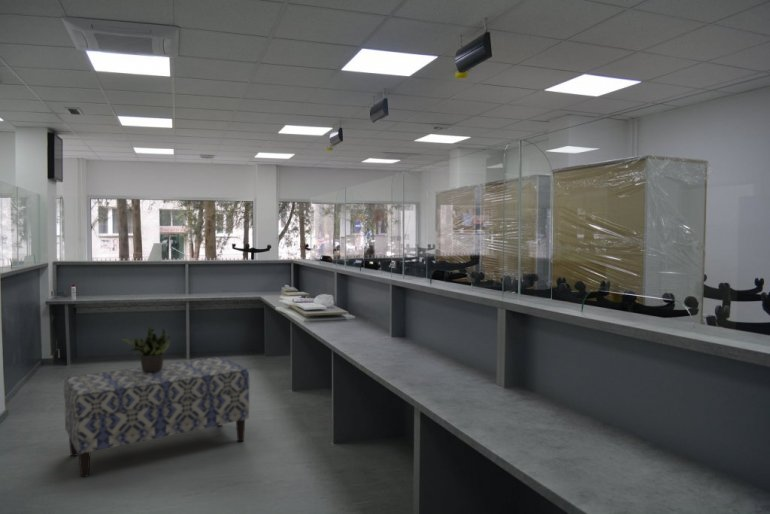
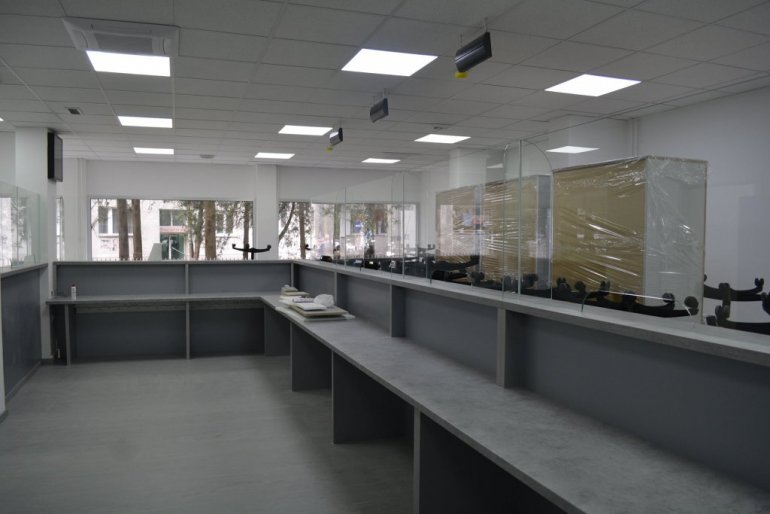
- potted plant [120,326,172,372]
- bench [63,356,250,478]
